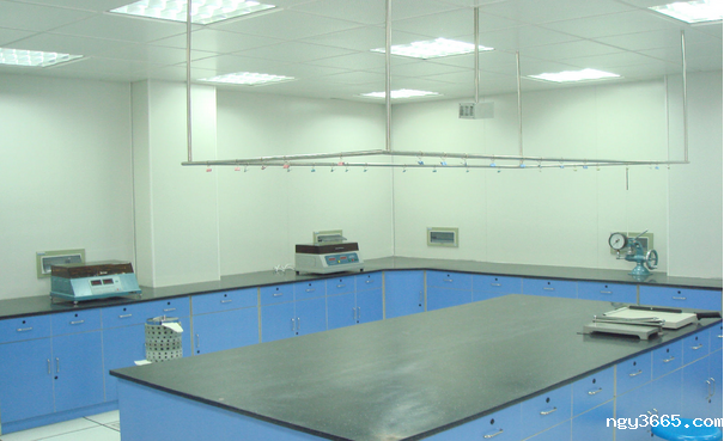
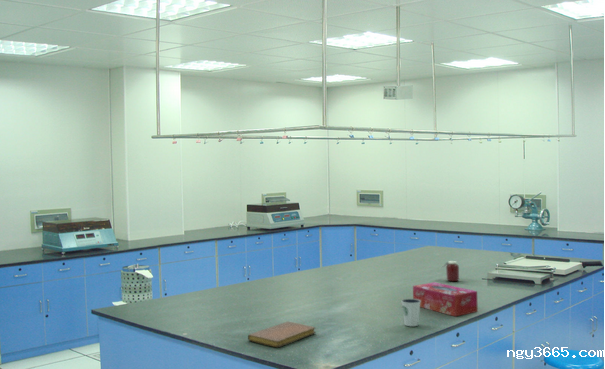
+ jar [440,260,460,282]
+ tissue box [412,281,479,317]
+ notebook [247,321,317,348]
+ dixie cup [400,298,421,327]
